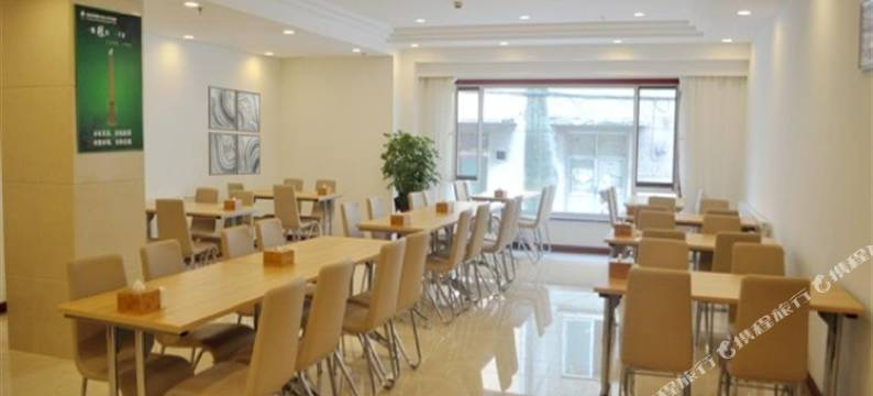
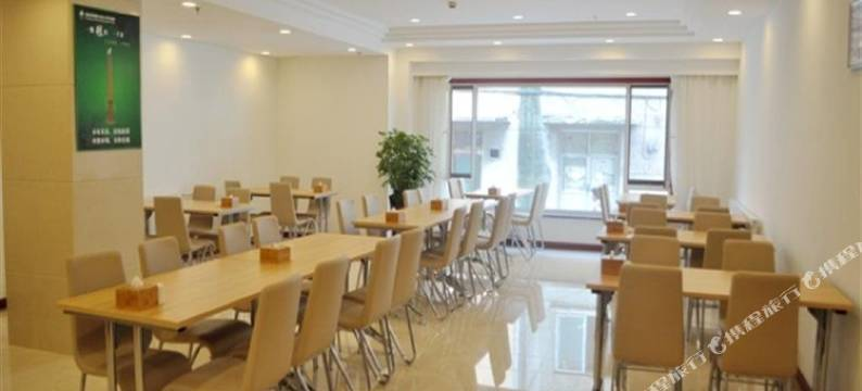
- wall art [207,85,262,177]
